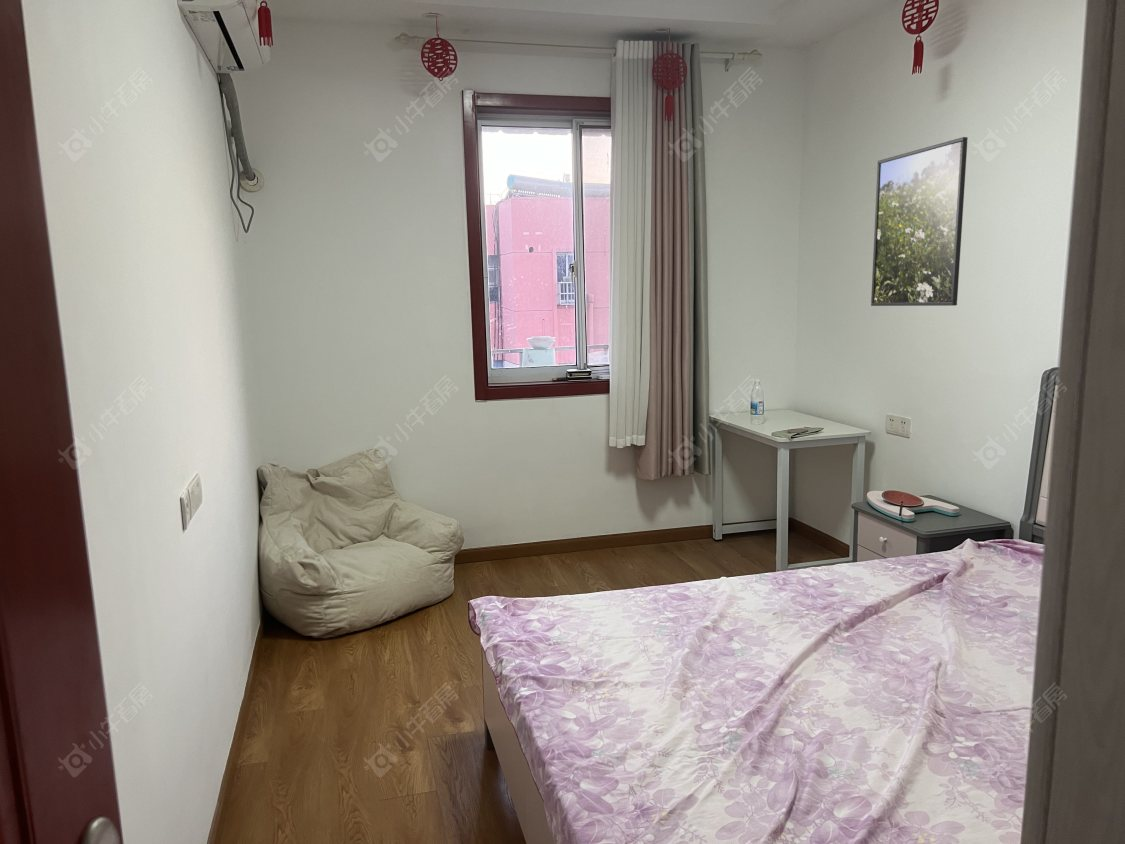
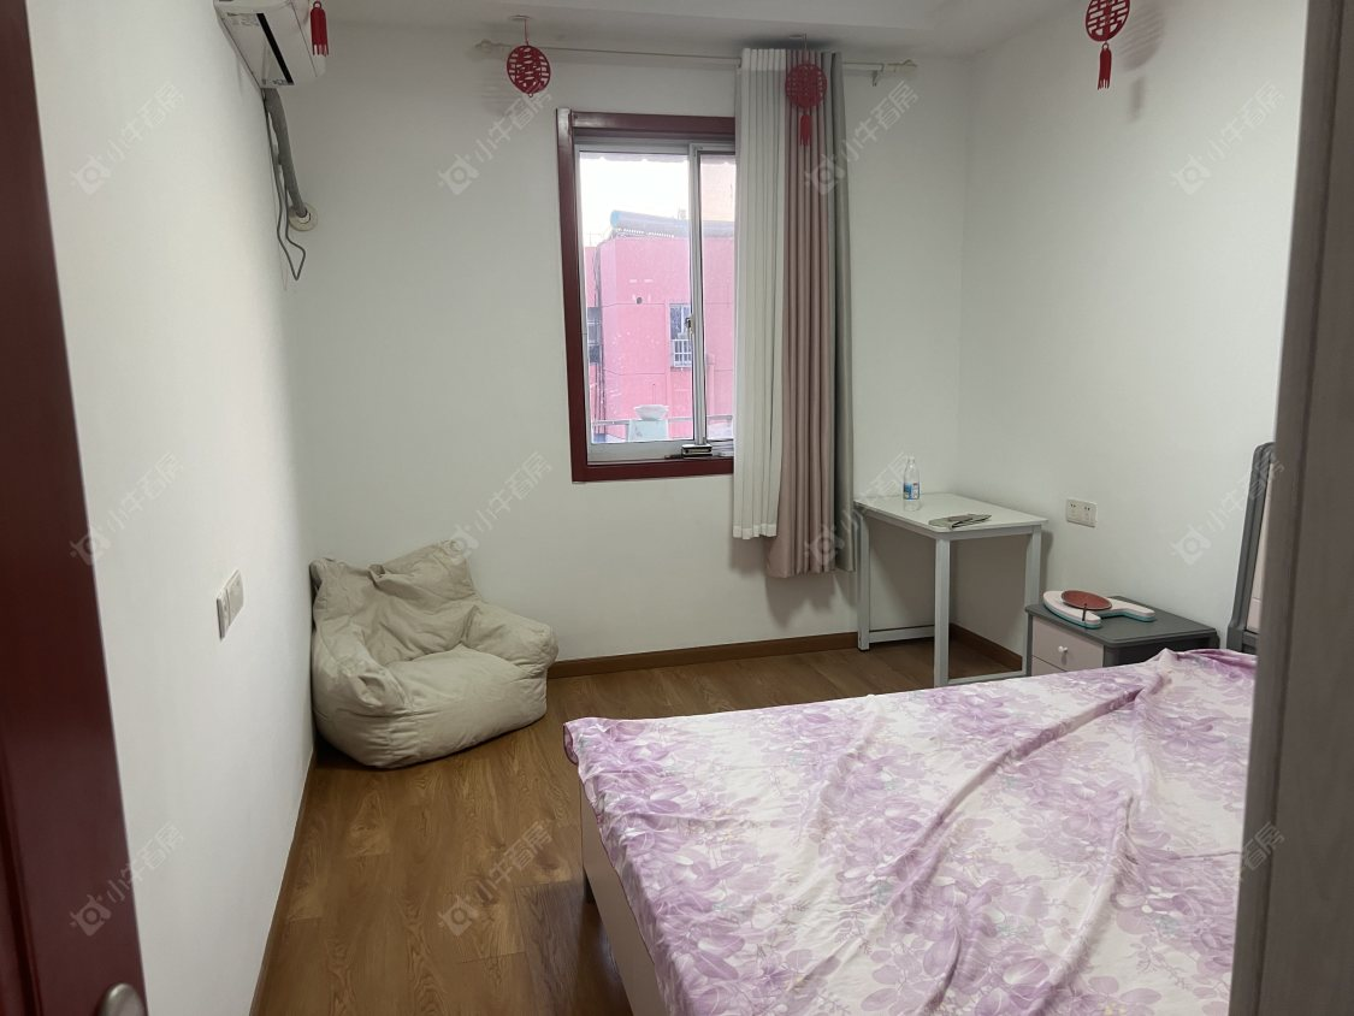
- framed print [870,136,969,307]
